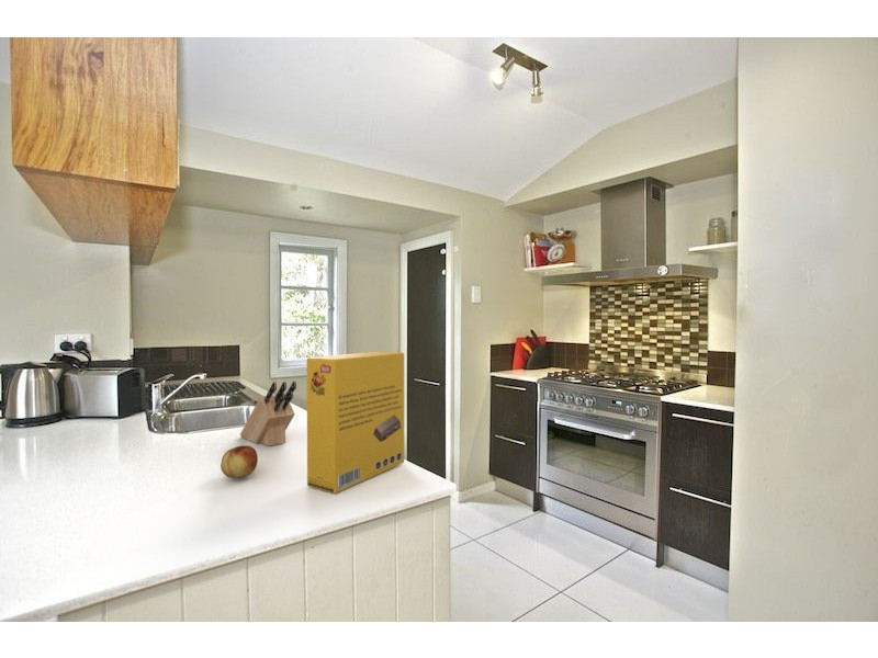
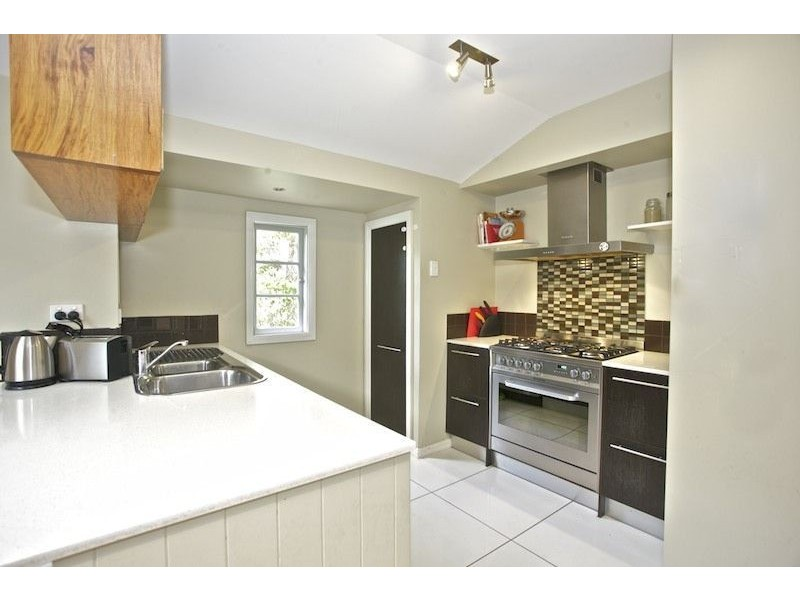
- fruit [219,444,259,479]
- knife block [239,381,297,447]
- cereal box [306,350,405,495]
